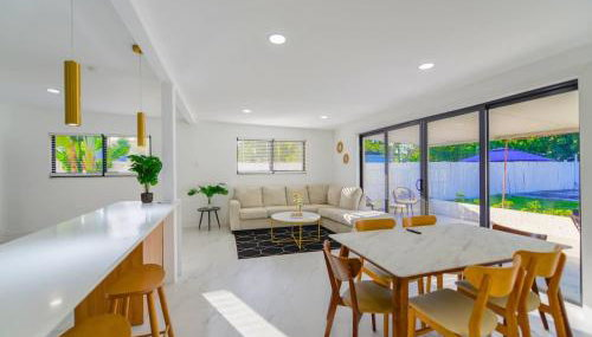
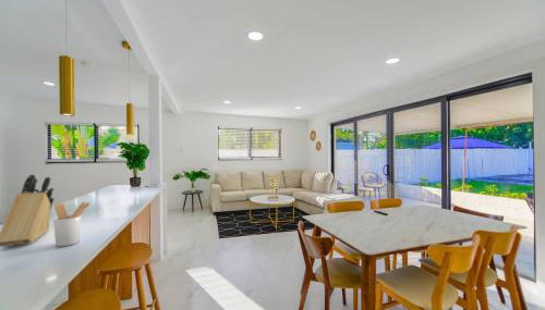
+ knife block [0,173,56,248]
+ utensil holder [52,201,92,247]
